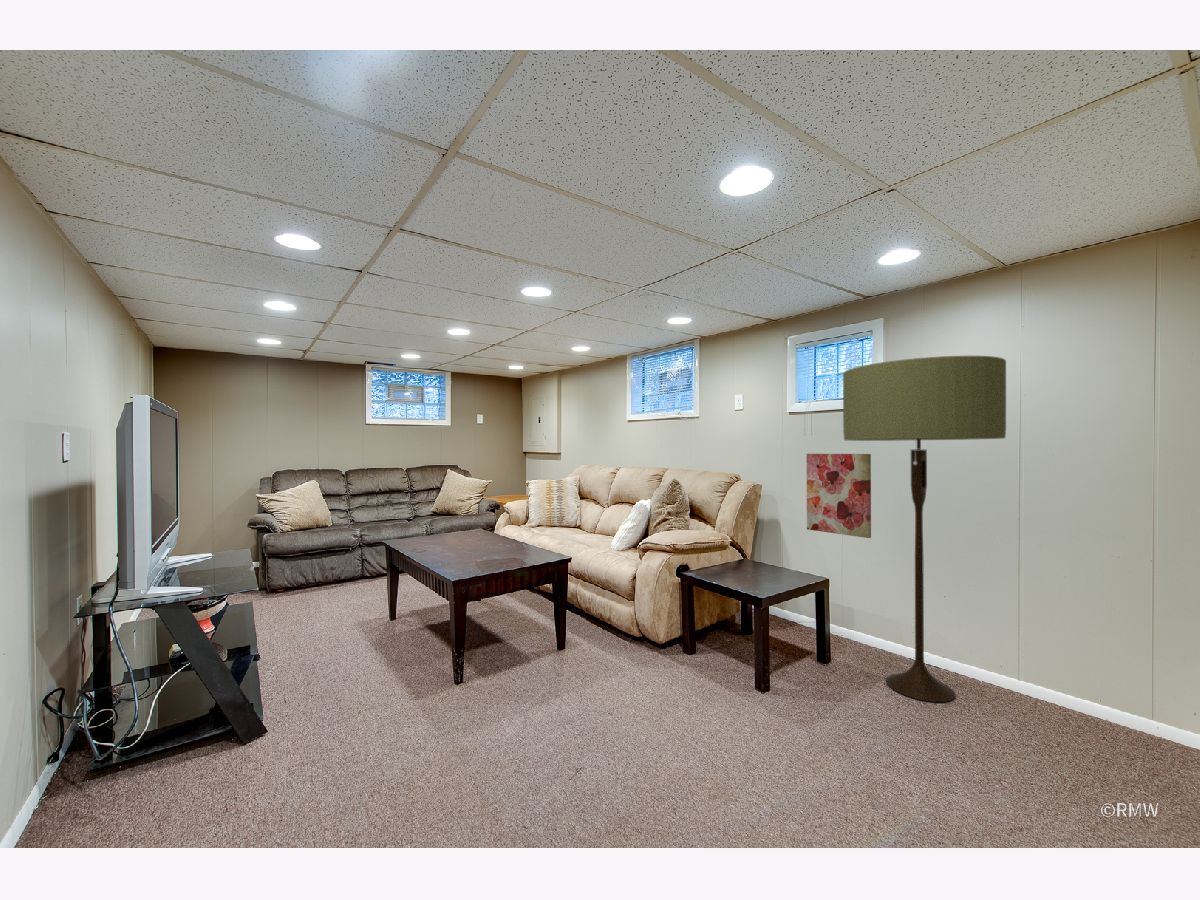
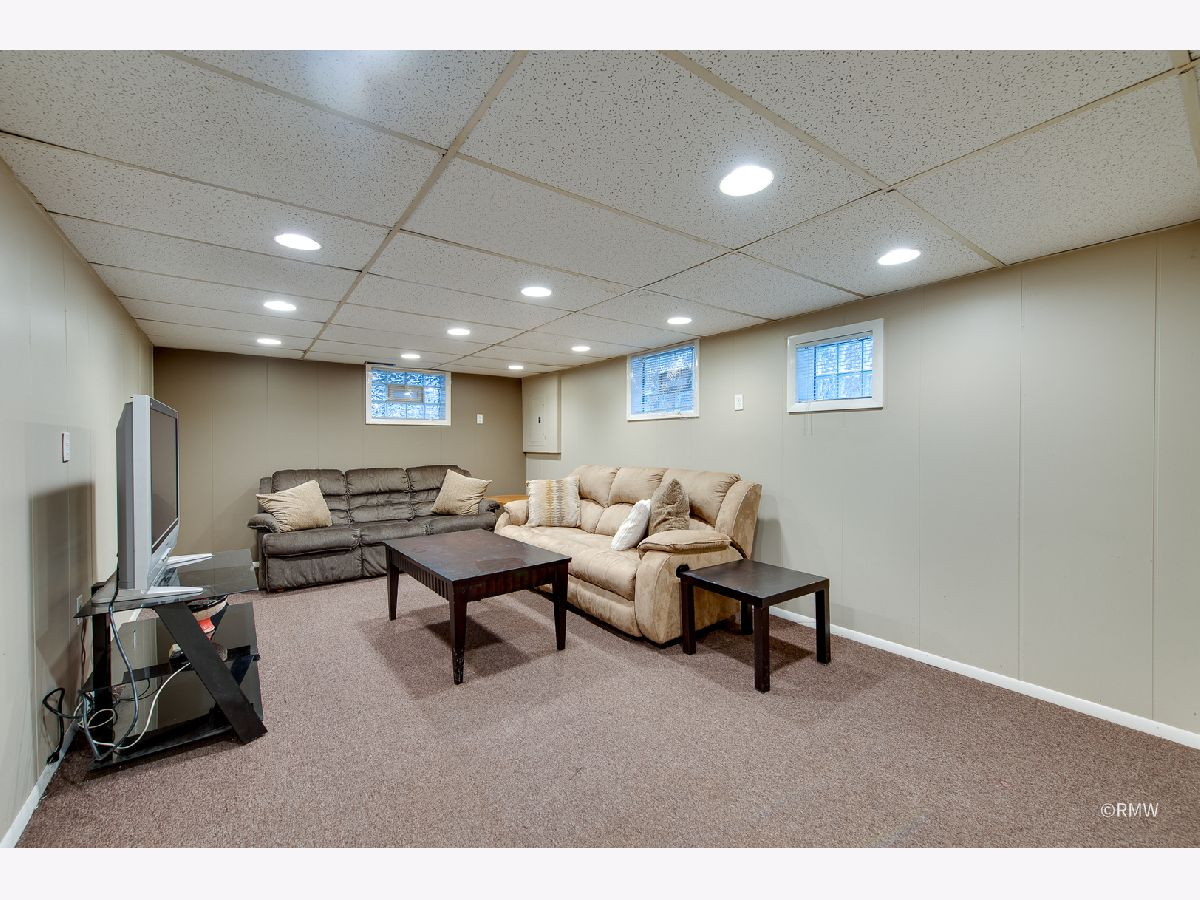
- floor lamp [842,355,1007,703]
- wall art [806,453,872,539]
